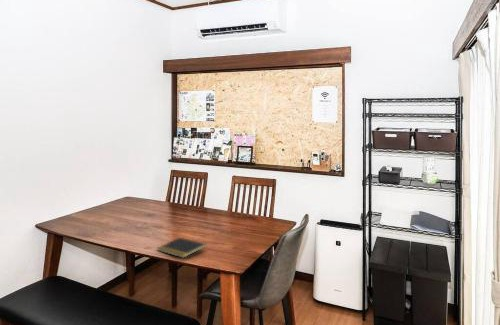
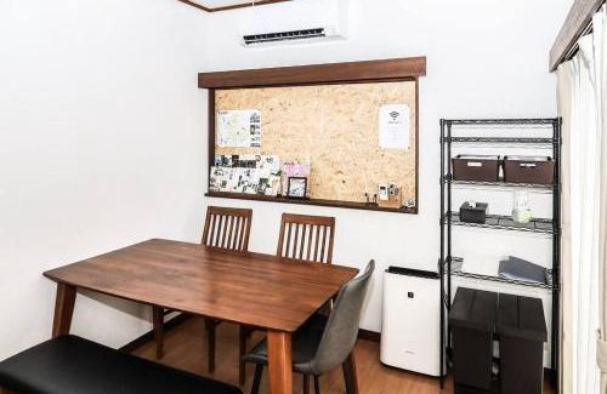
- notepad [156,237,208,259]
